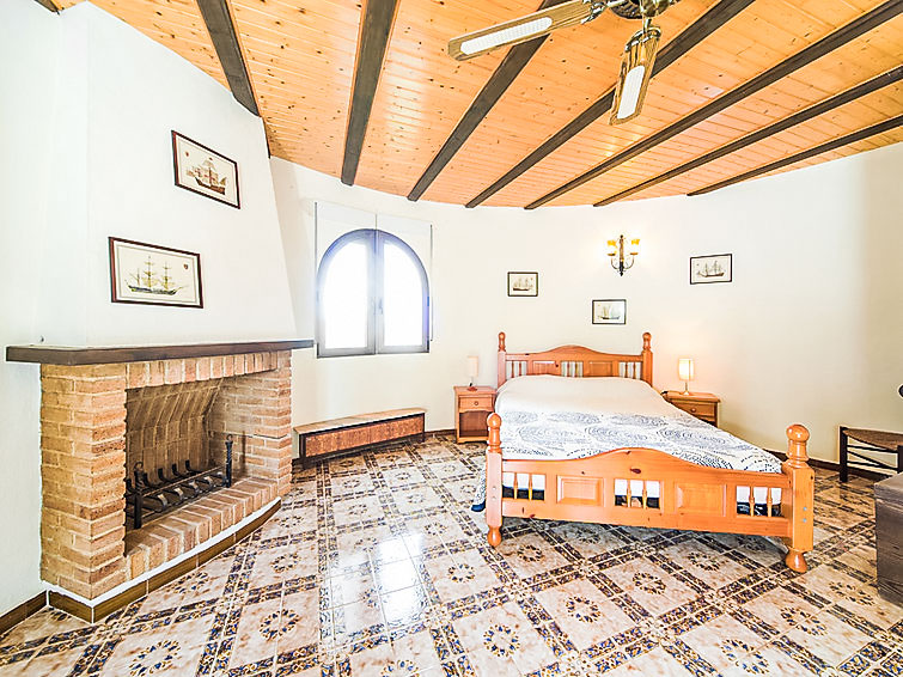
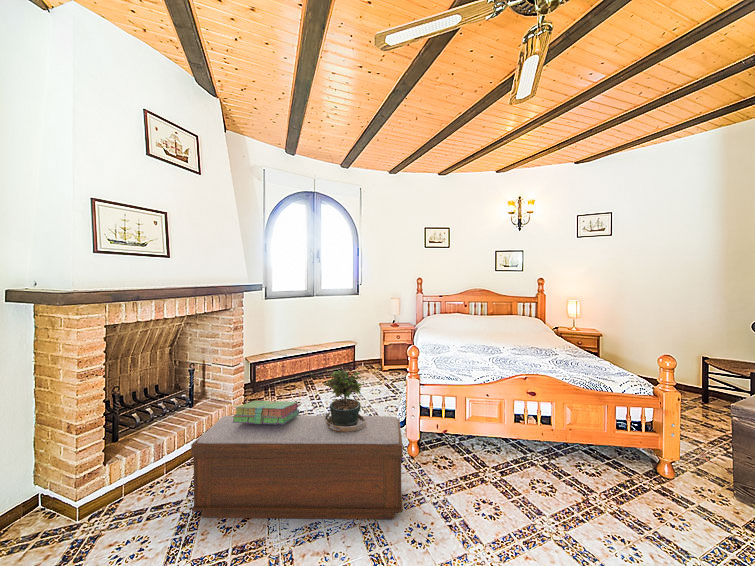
+ stack of books [232,400,300,424]
+ potted plant [321,370,366,433]
+ bench [190,415,404,520]
